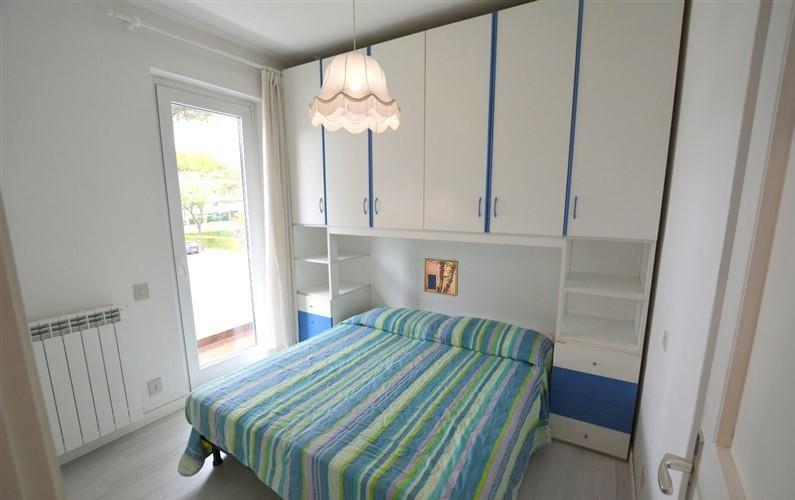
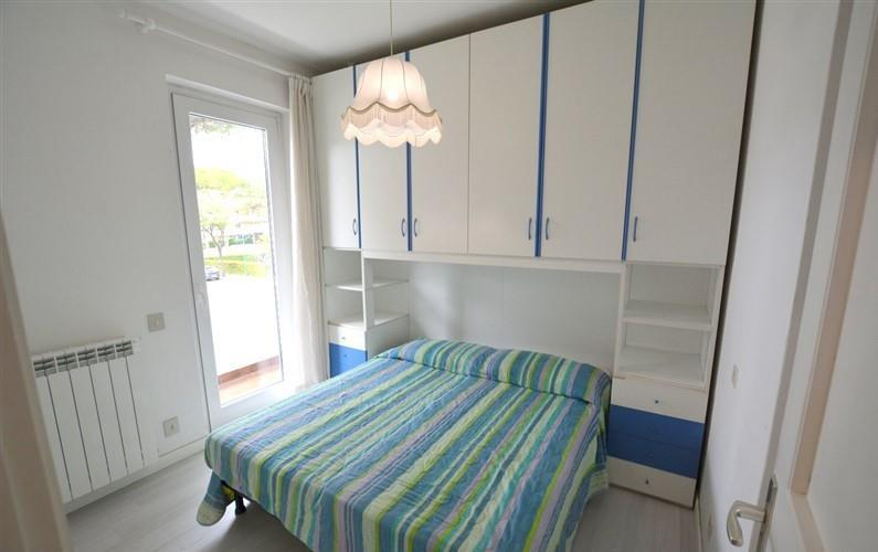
- wall art [423,257,460,297]
